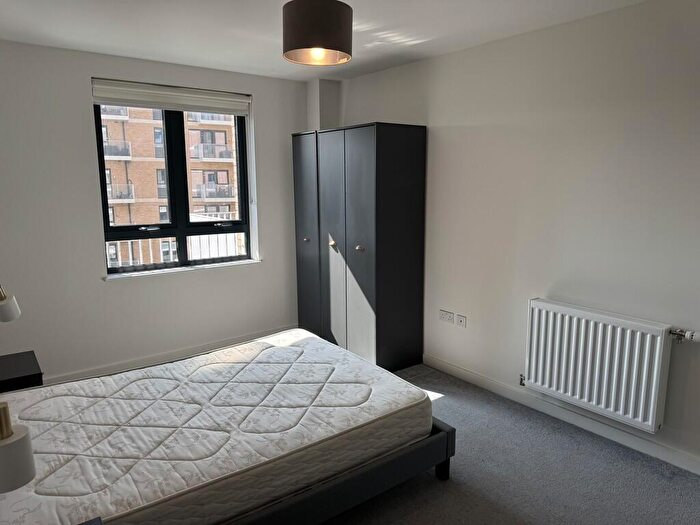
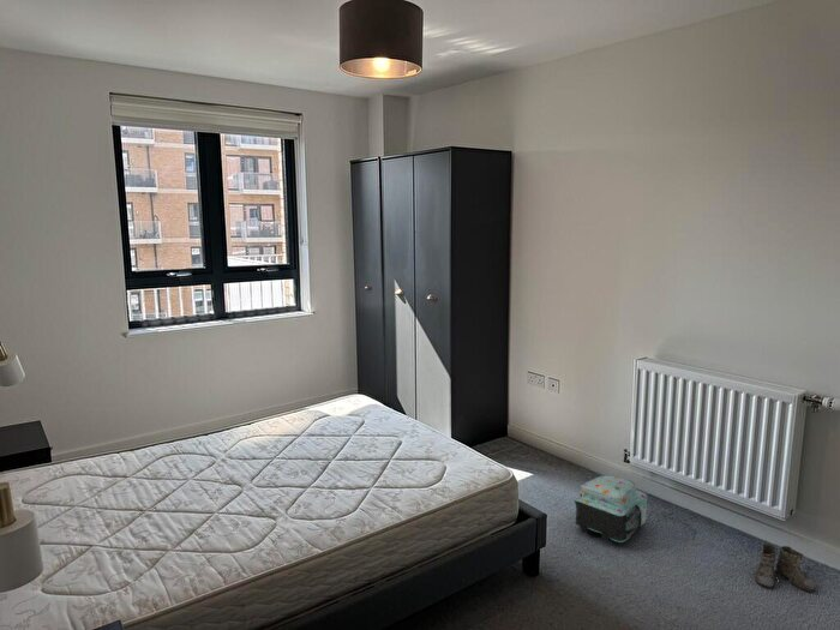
+ boots [754,542,817,593]
+ backpack [574,474,648,544]
